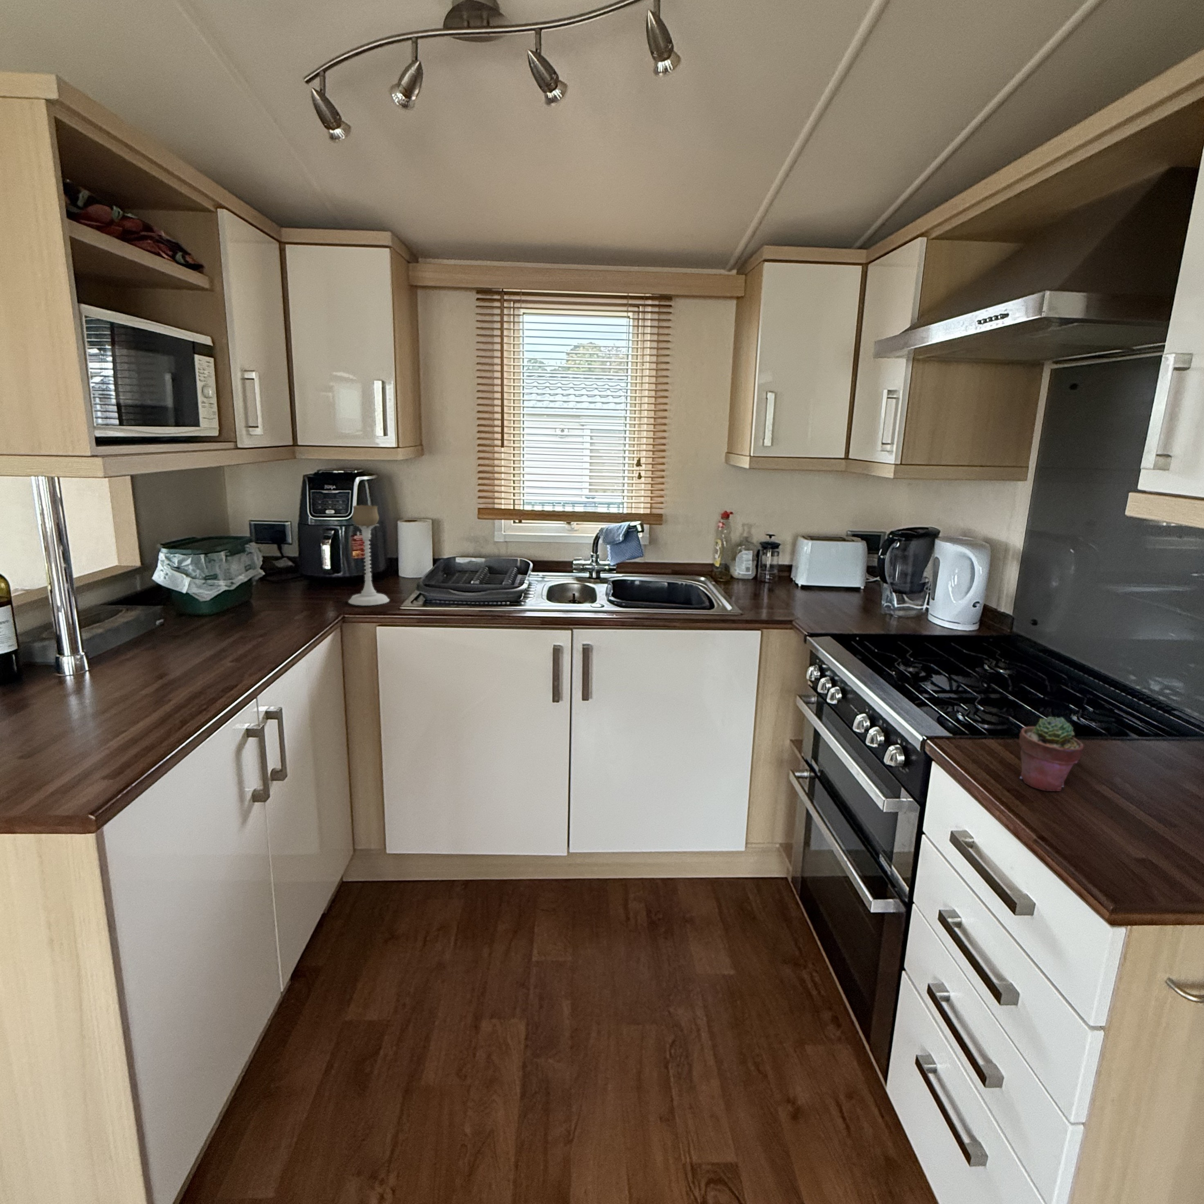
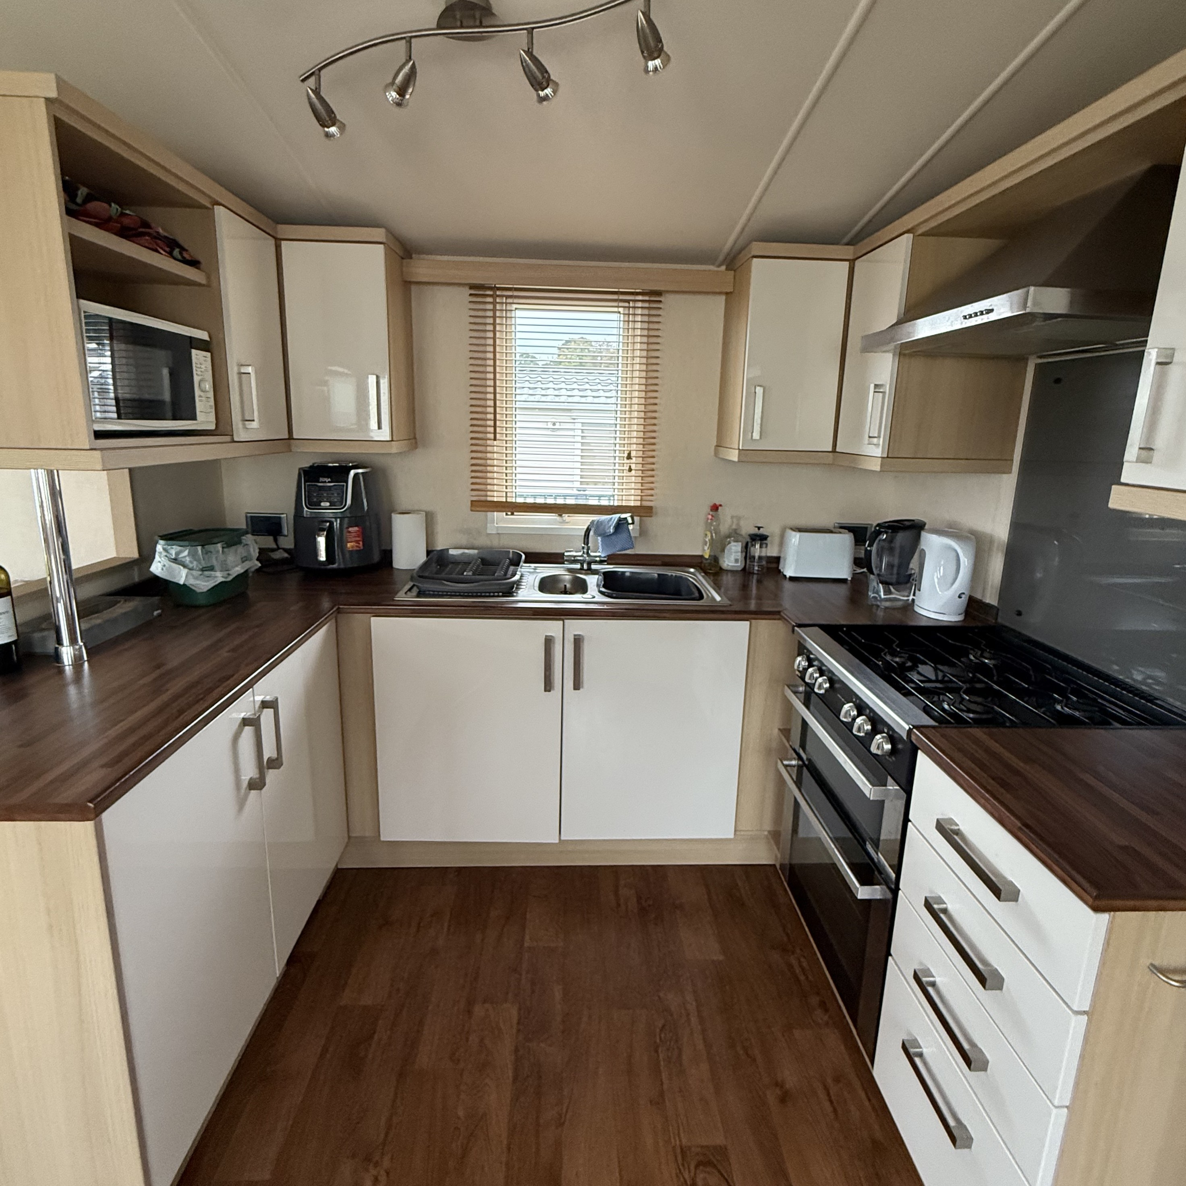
- candle holder [347,505,389,606]
- potted succulent [1019,716,1084,792]
